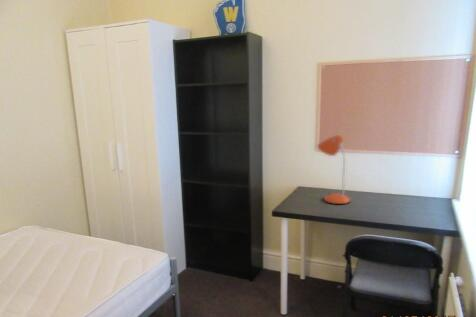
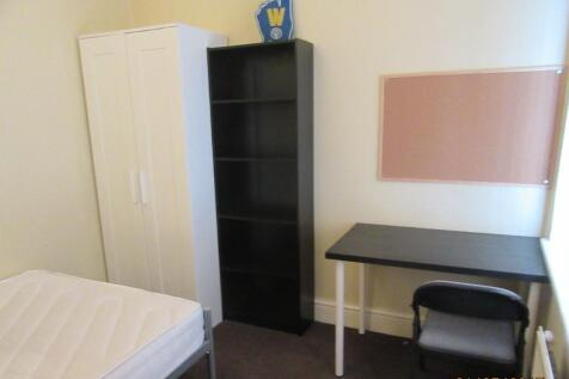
- desk lamp [316,134,351,205]
